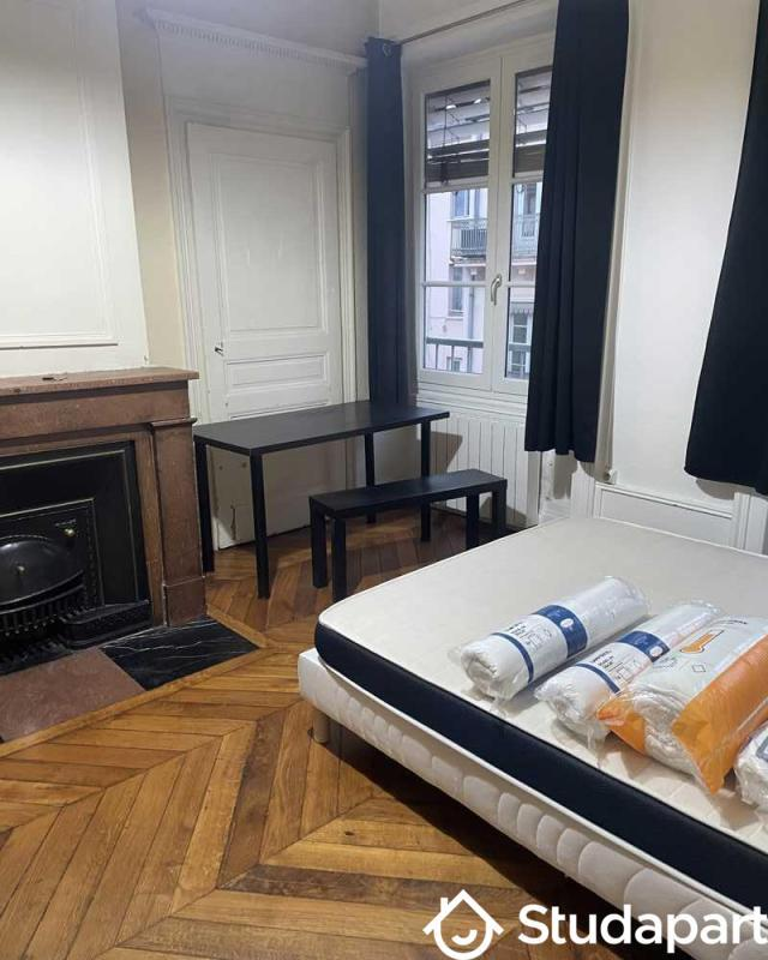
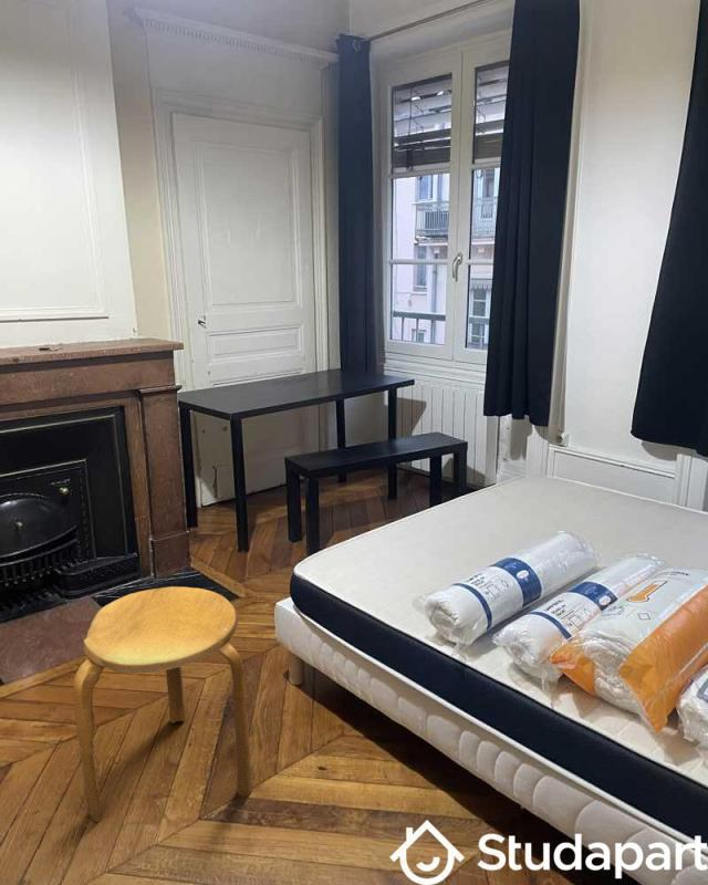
+ stool [72,585,253,823]
